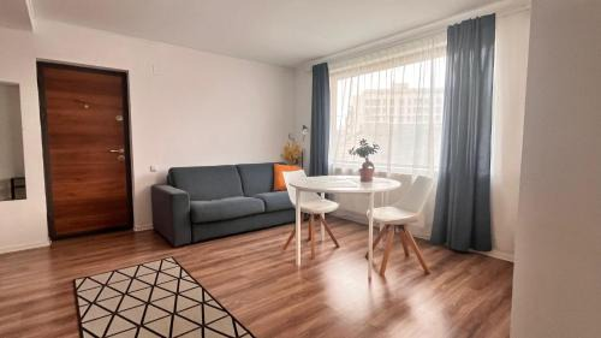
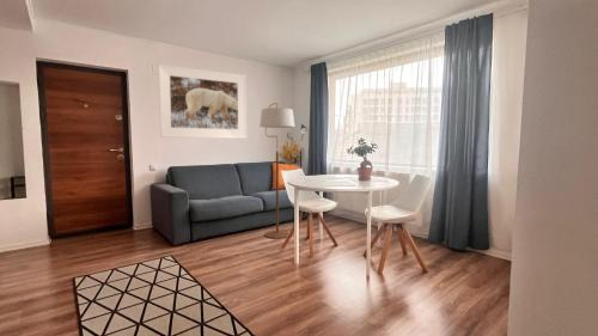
+ floor lamp [258,102,295,239]
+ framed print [158,63,248,140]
